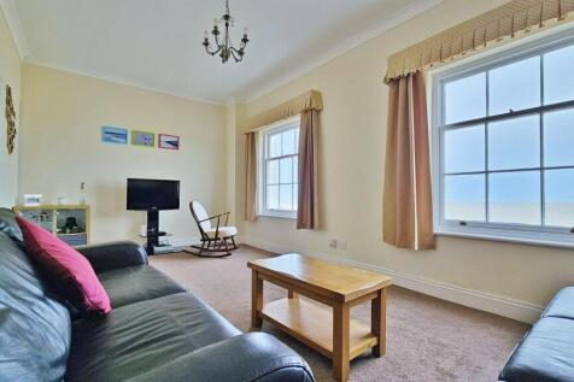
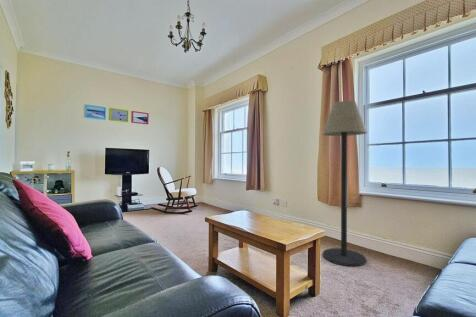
+ floor lamp [322,100,368,267]
